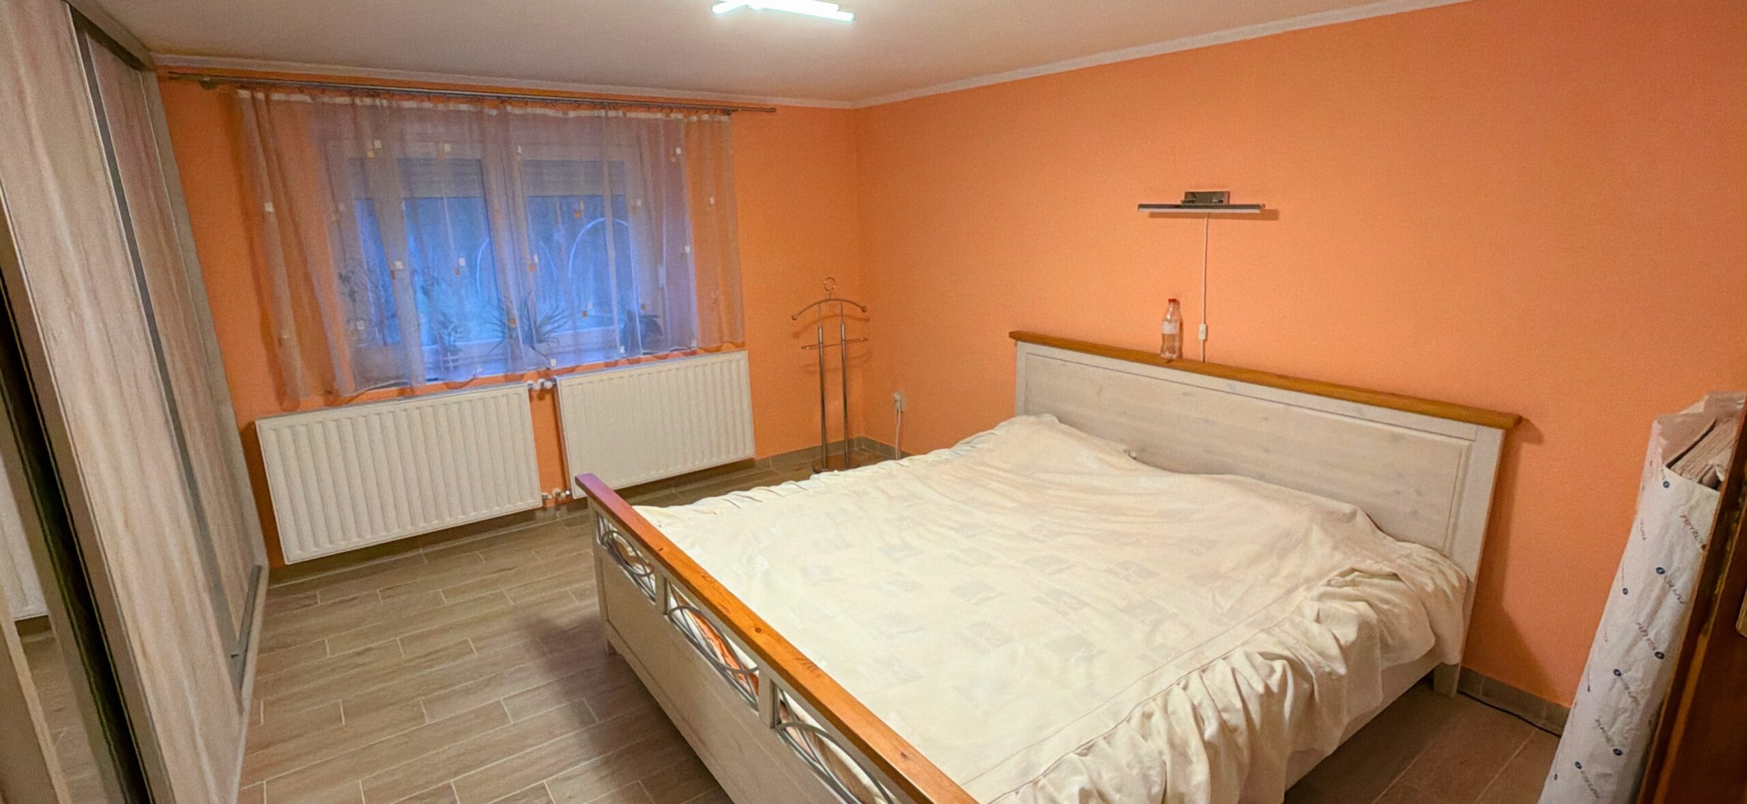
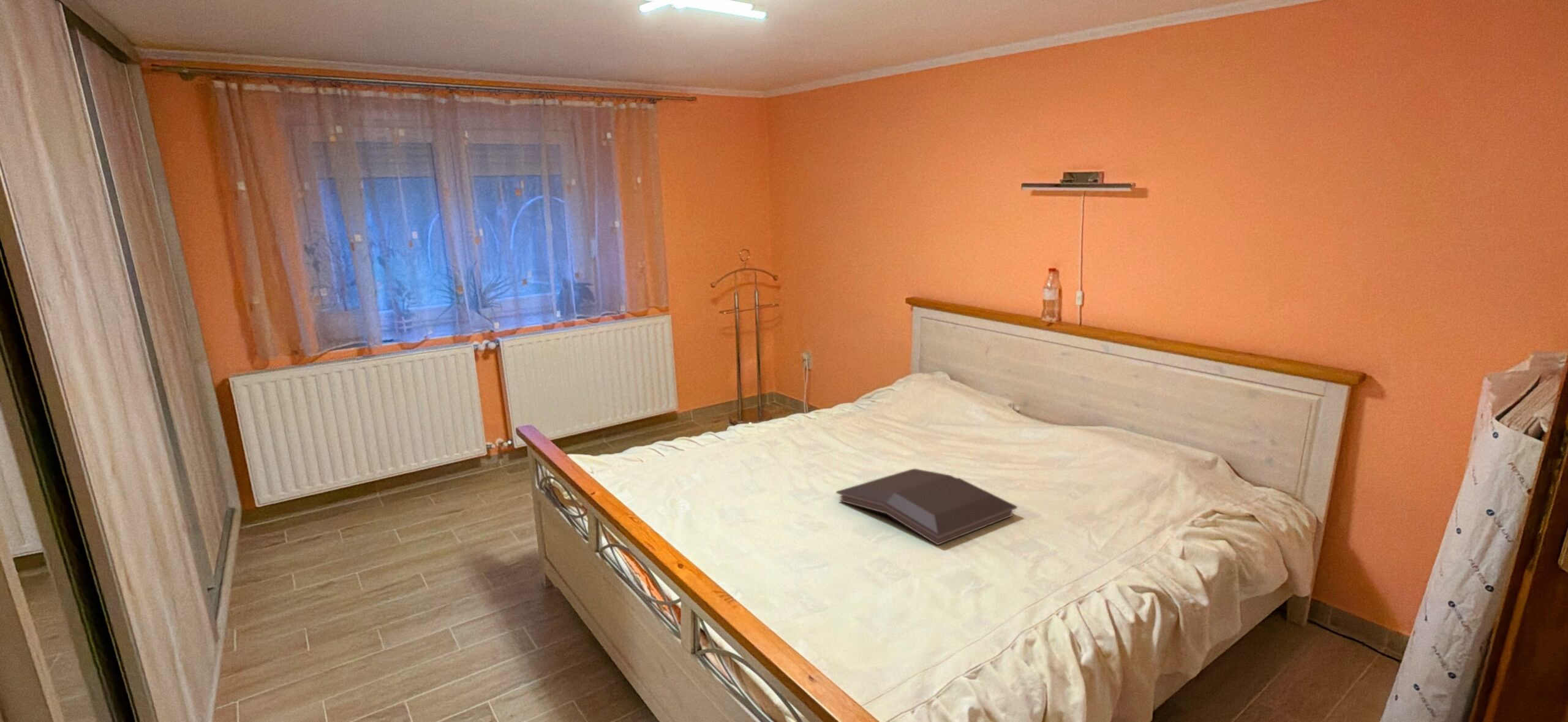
+ serving tray [835,468,1018,545]
